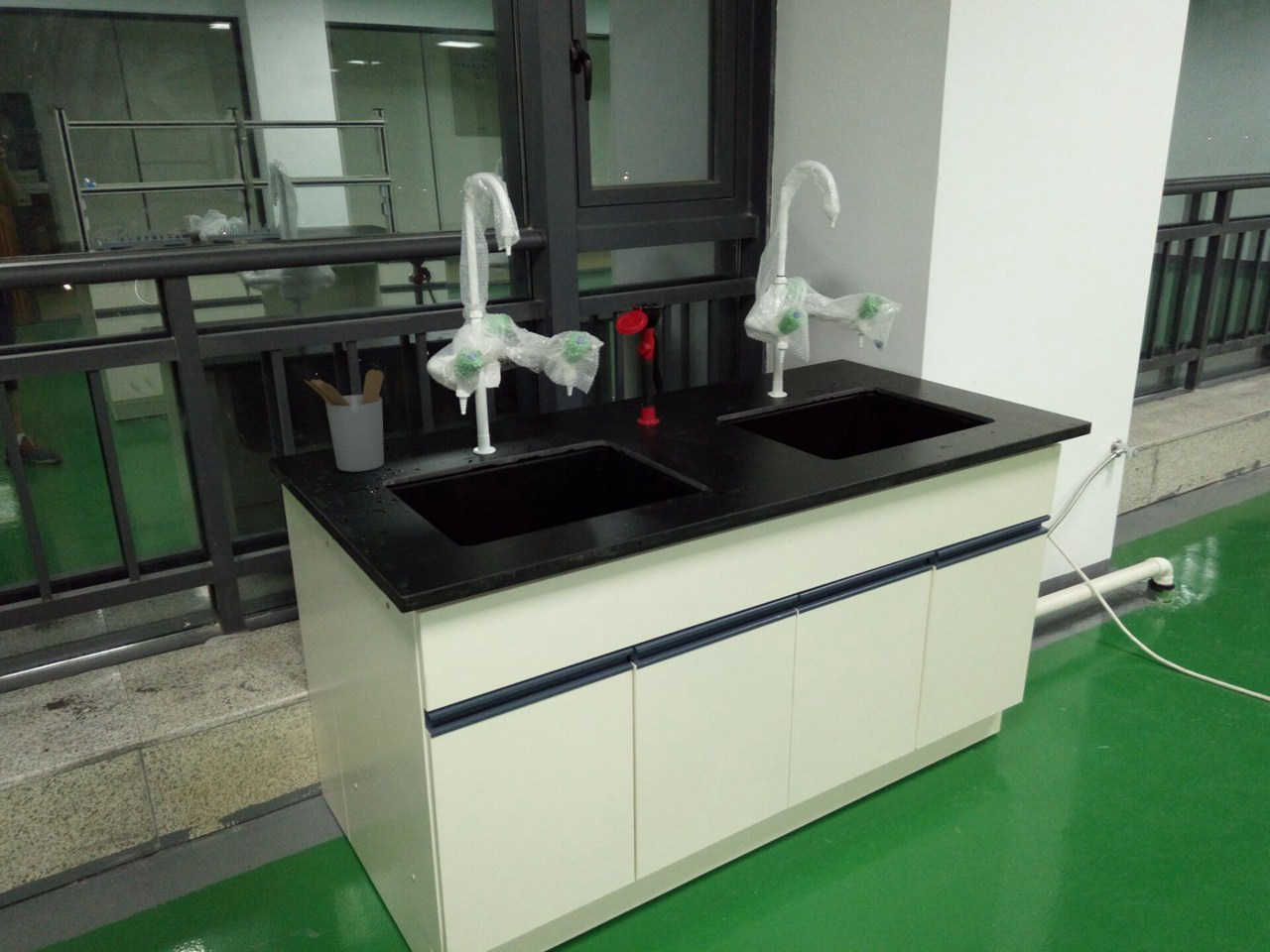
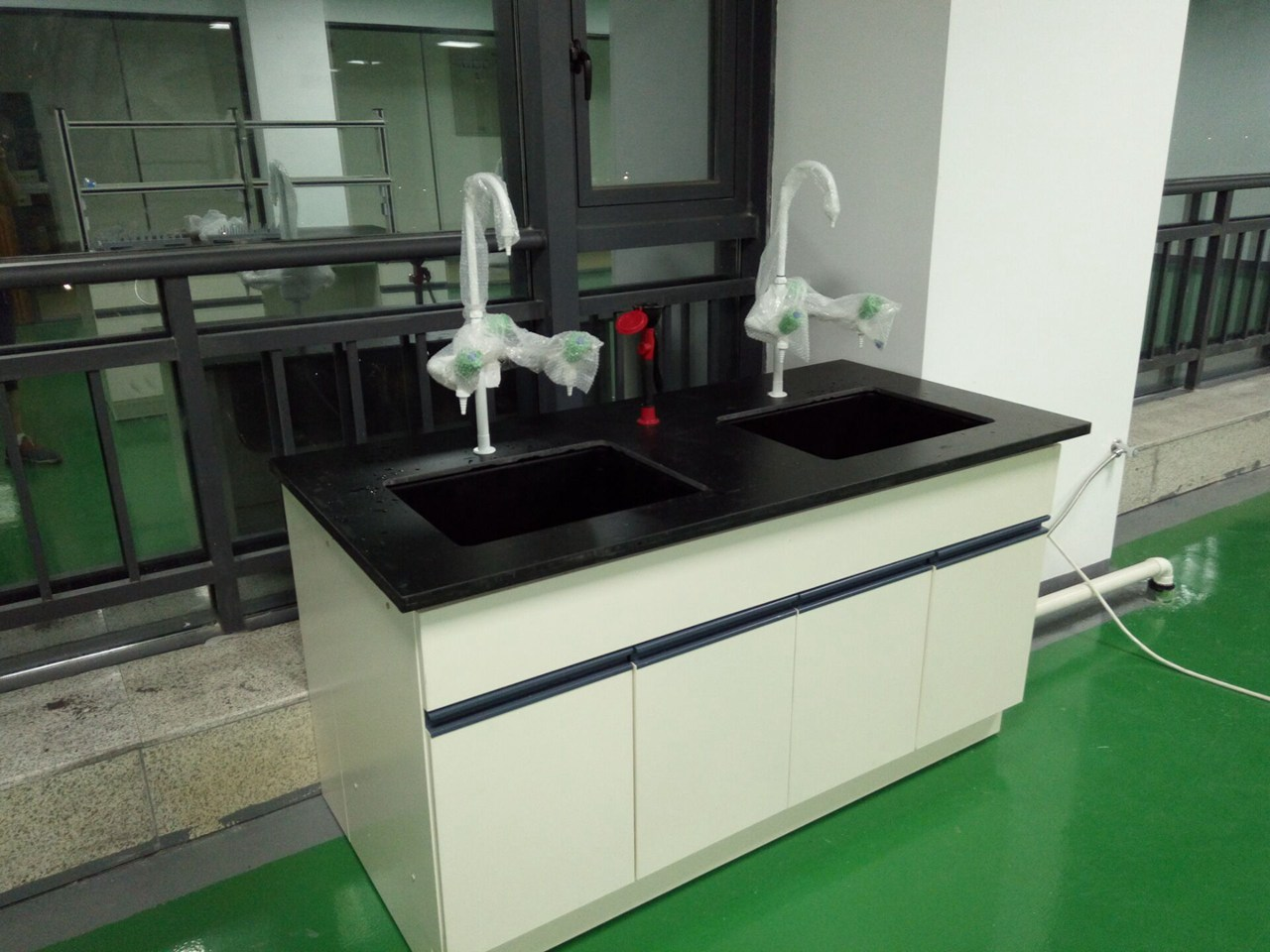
- utensil holder [303,369,385,473]
